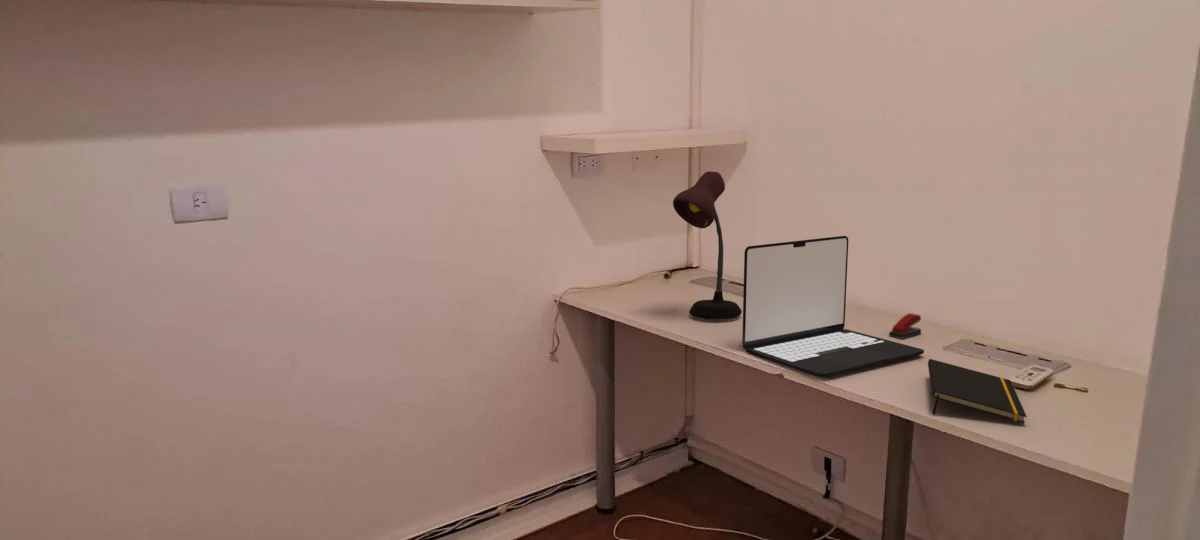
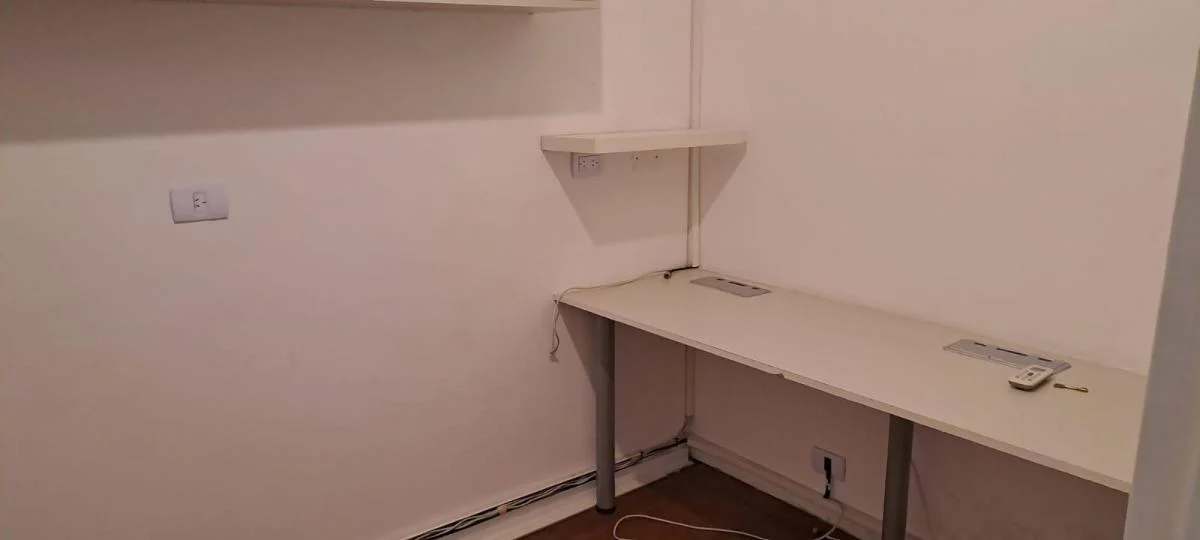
- notepad [927,358,1027,424]
- desk lamp [672,171,742,320]
- laptop [741,235,925,378]
- stapler [888,312,922,340]
